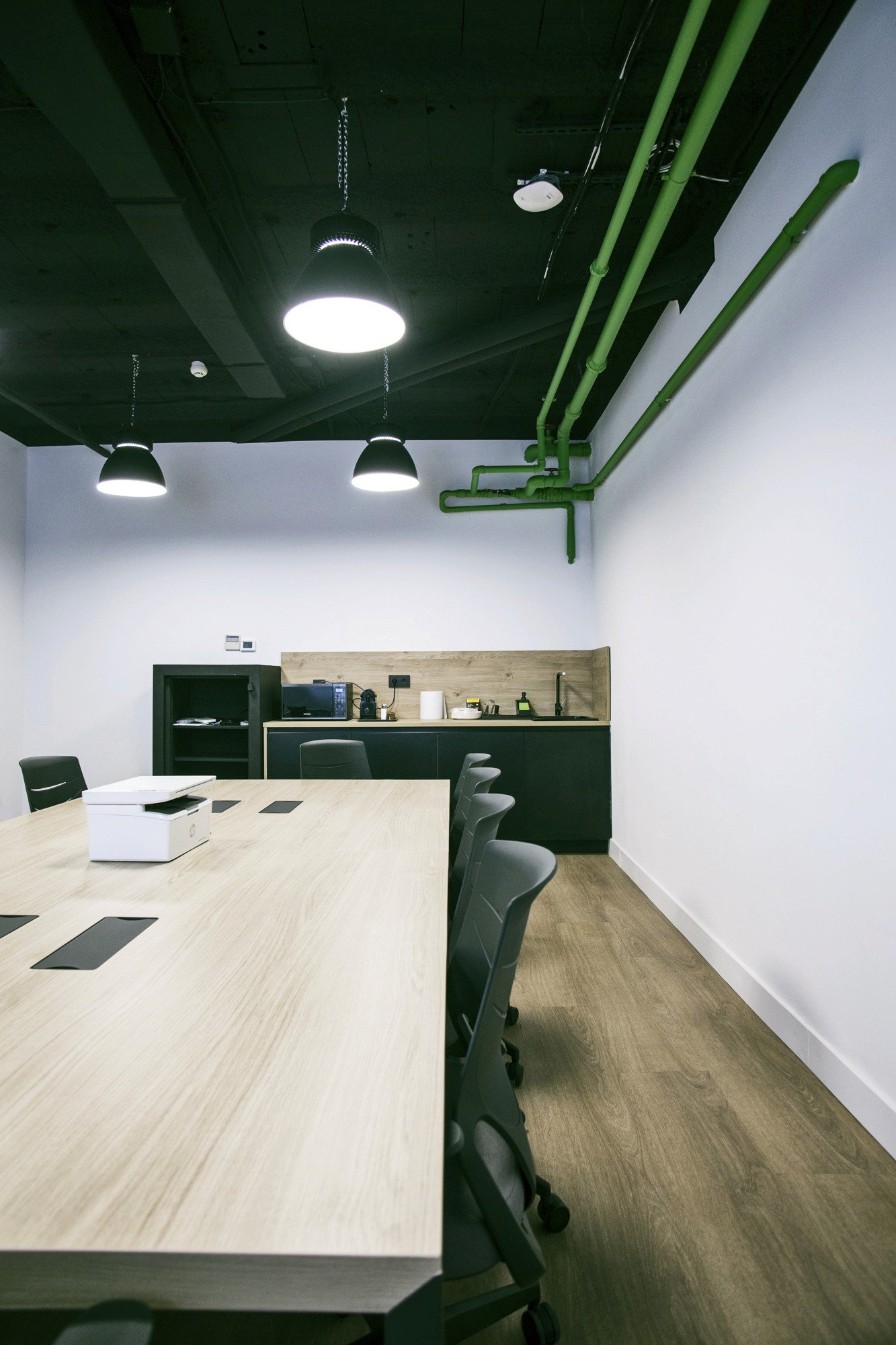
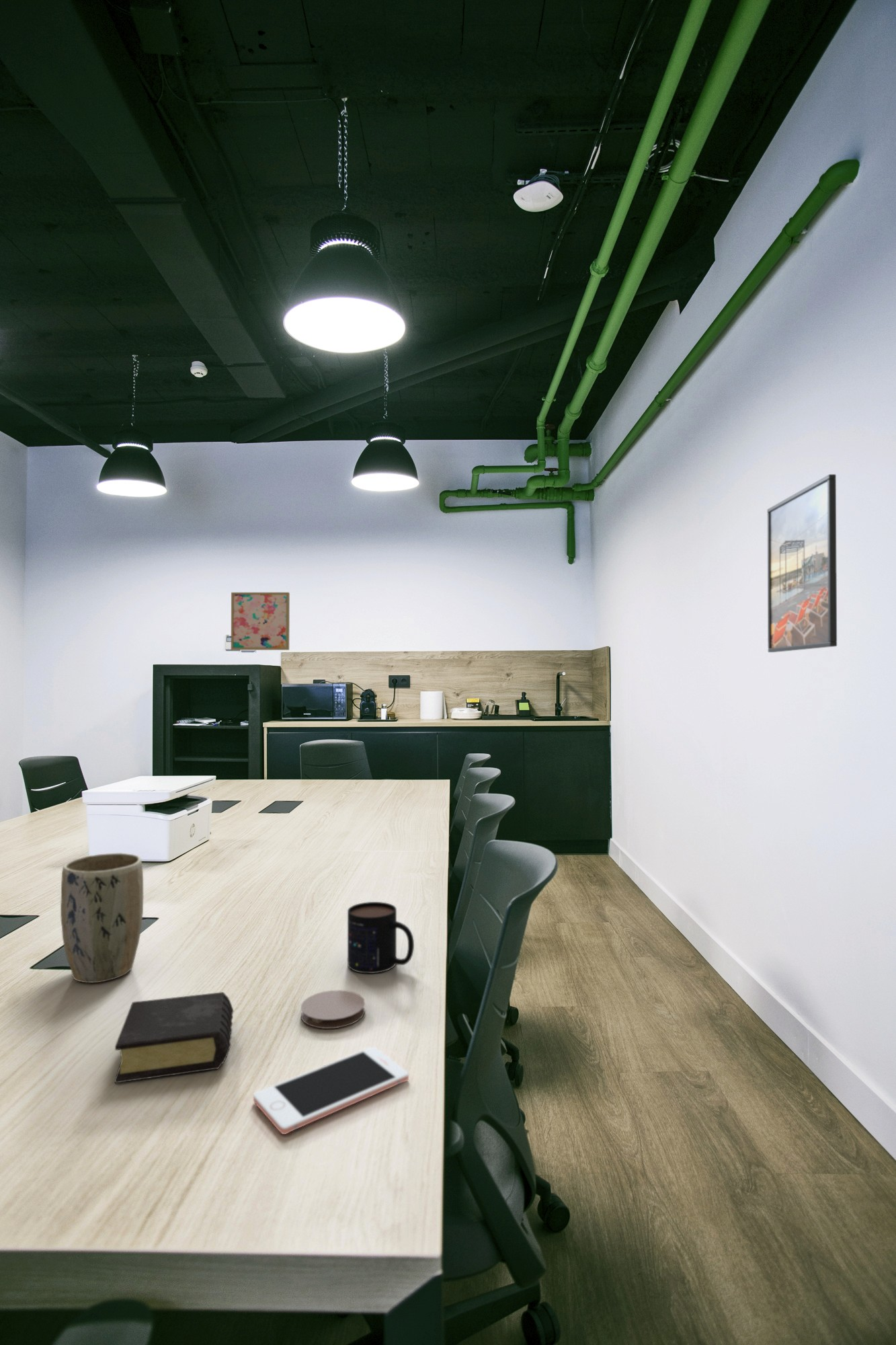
+ mug [347,901,415,974]
+ coaster [300,989,366,1030]
+ wall art [231,592,290,651]
+ plant pot [60,852,144,983]
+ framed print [766,473,838,653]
+ book [114,991,235,1084]
+ cell phone [253,1046,409,1135]
